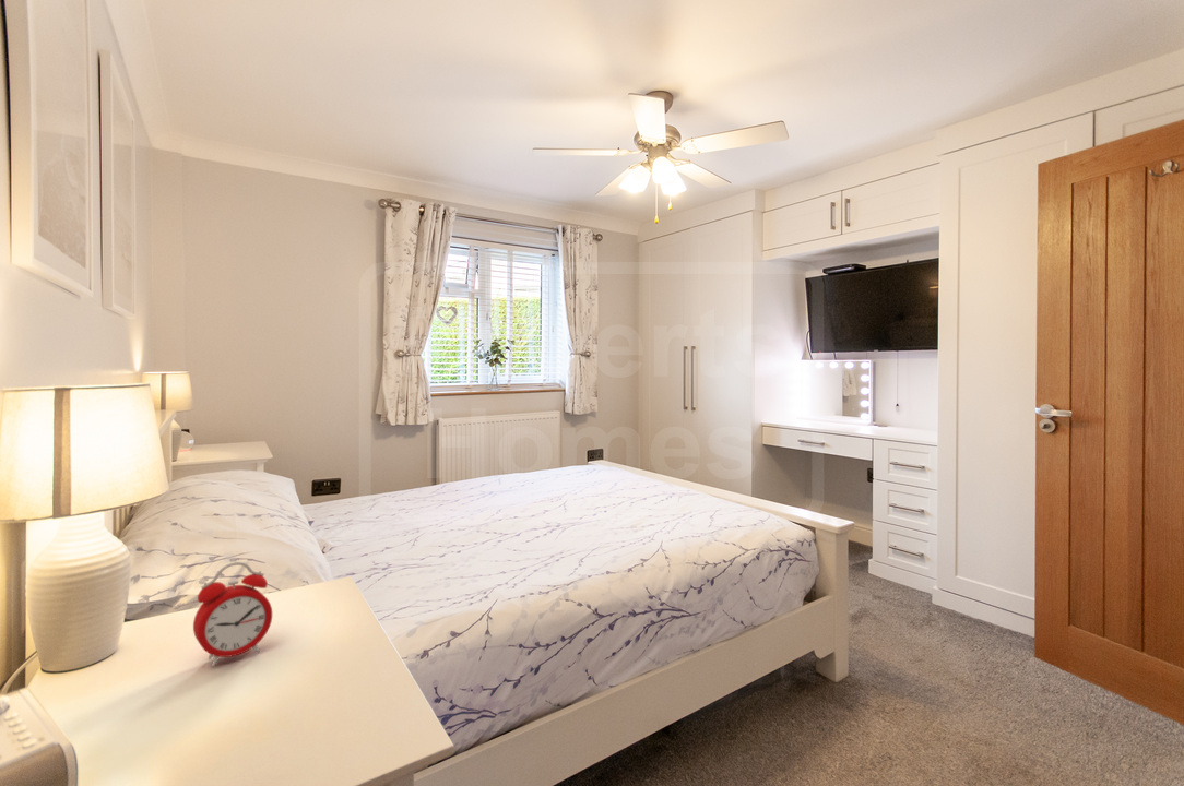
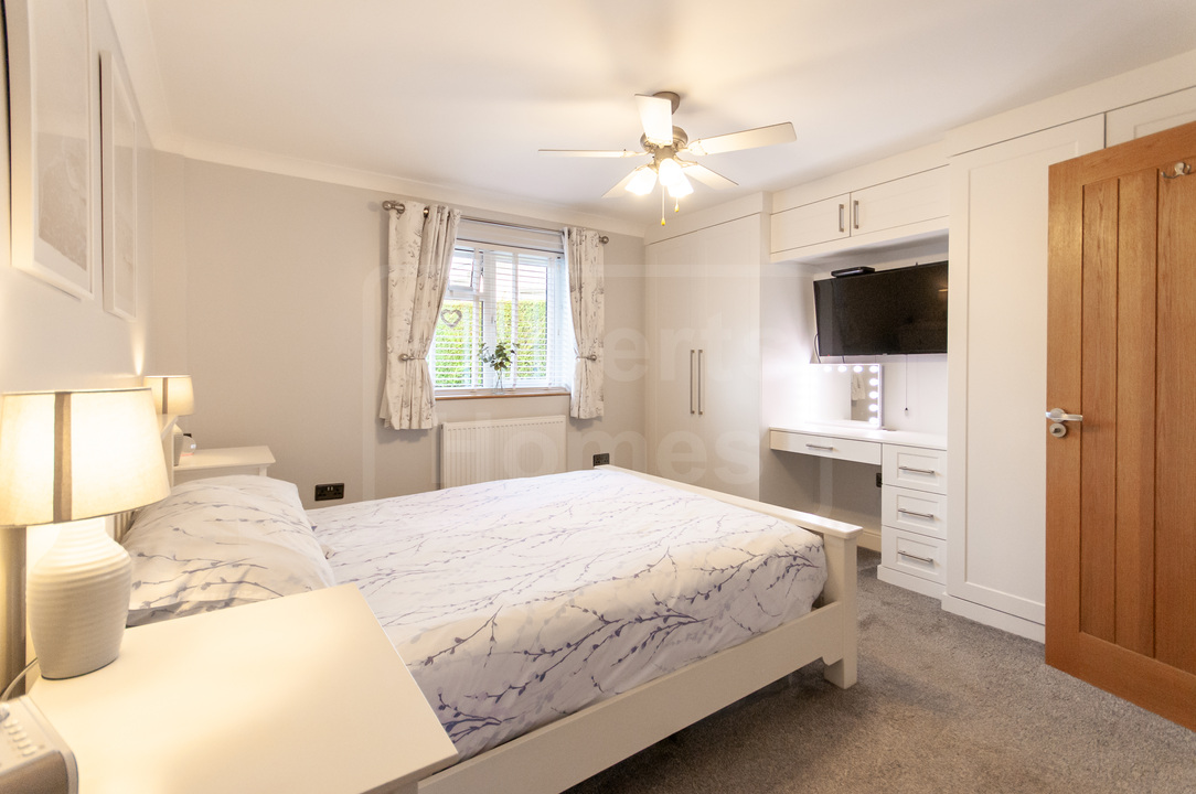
- alarm clock [192,561,273,667]
